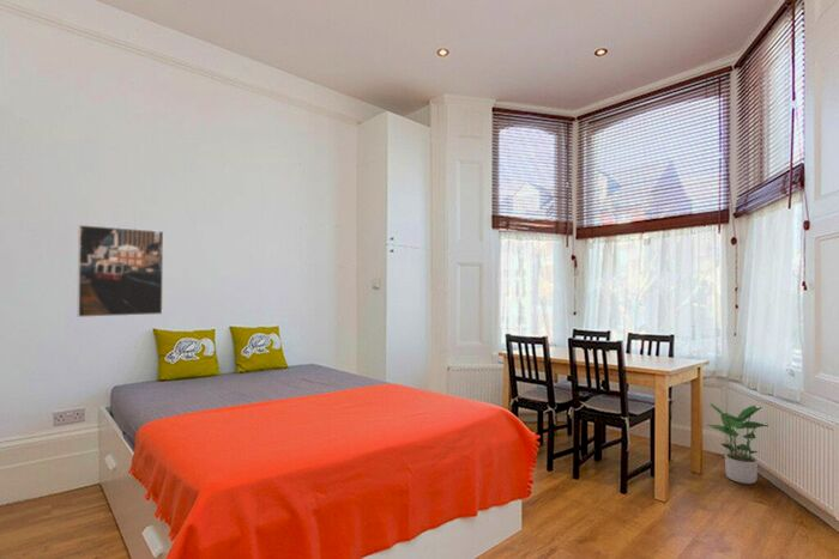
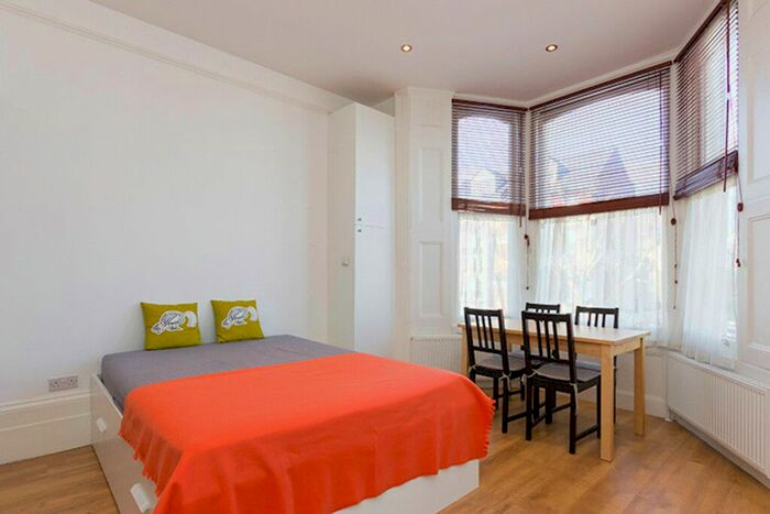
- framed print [76,224,164,318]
- potted plant [707,402,769,485]
